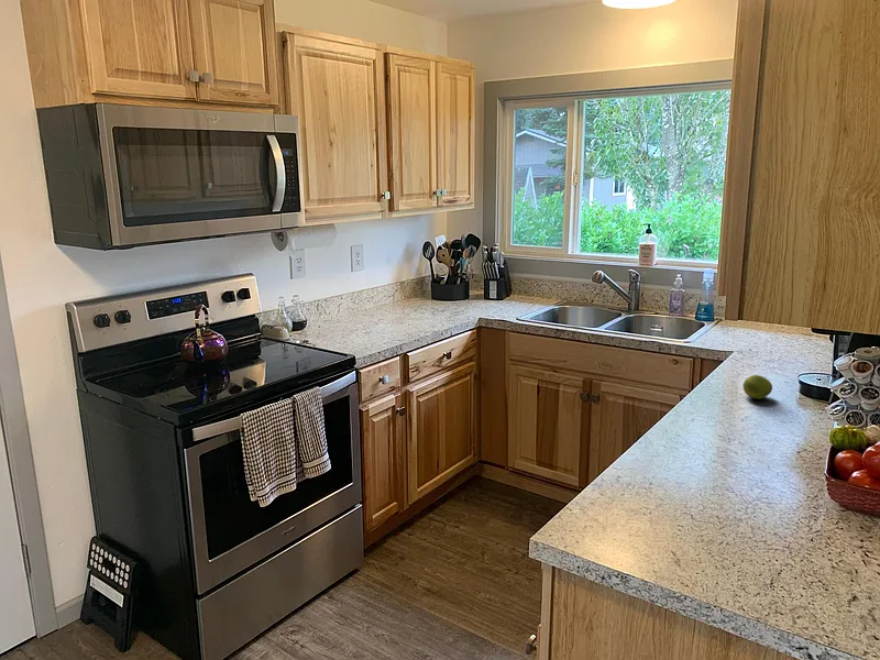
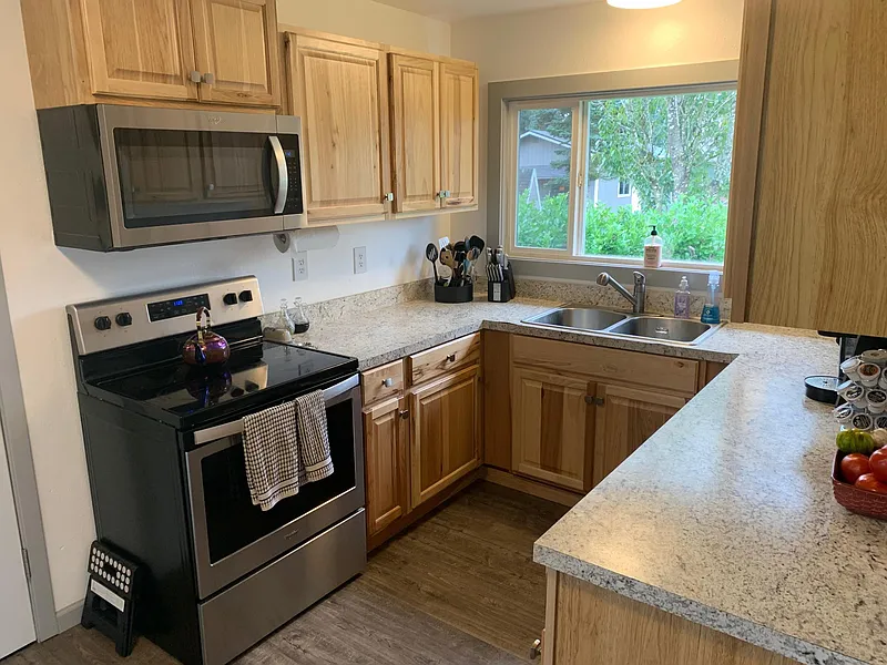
- fruit [743,374,773,400]
